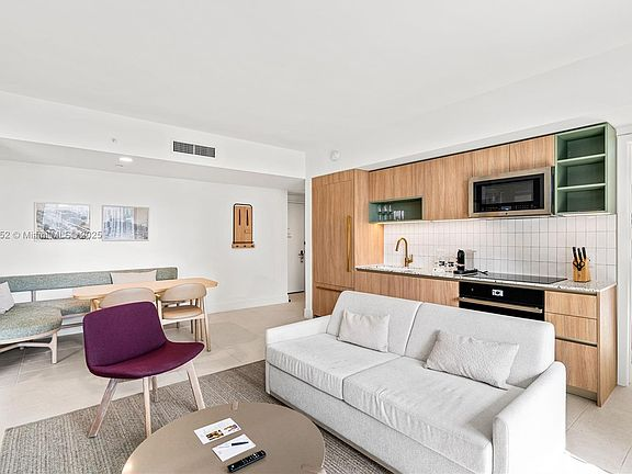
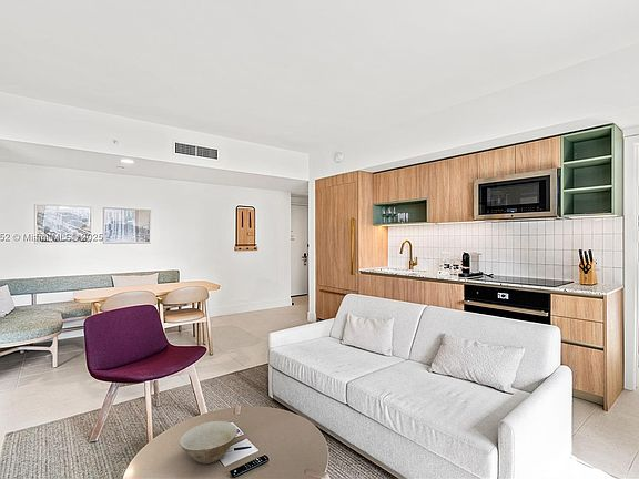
+ bowl [179,420,239,465]
